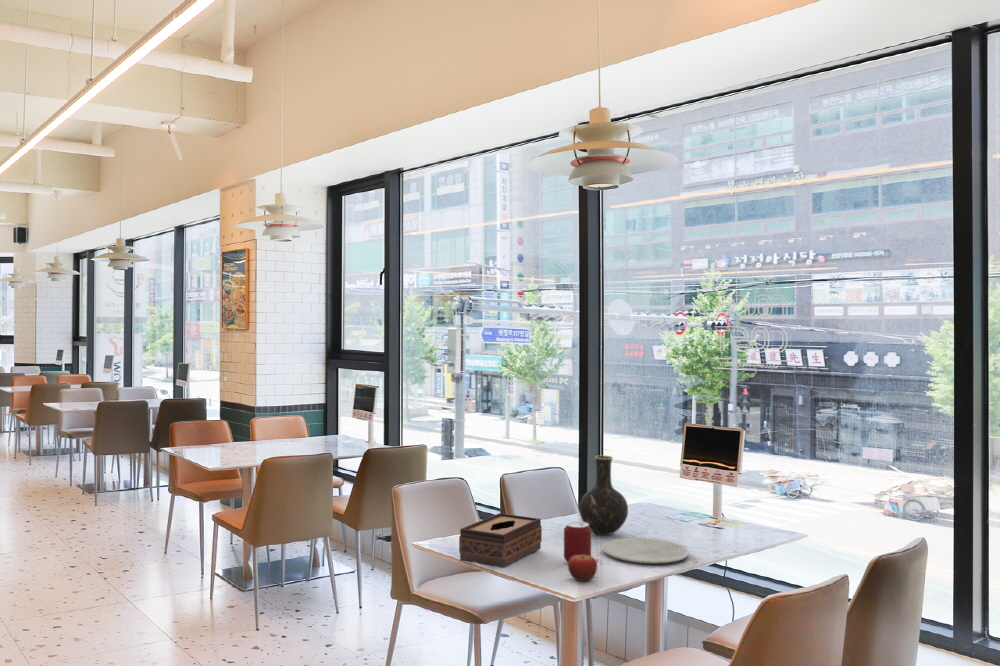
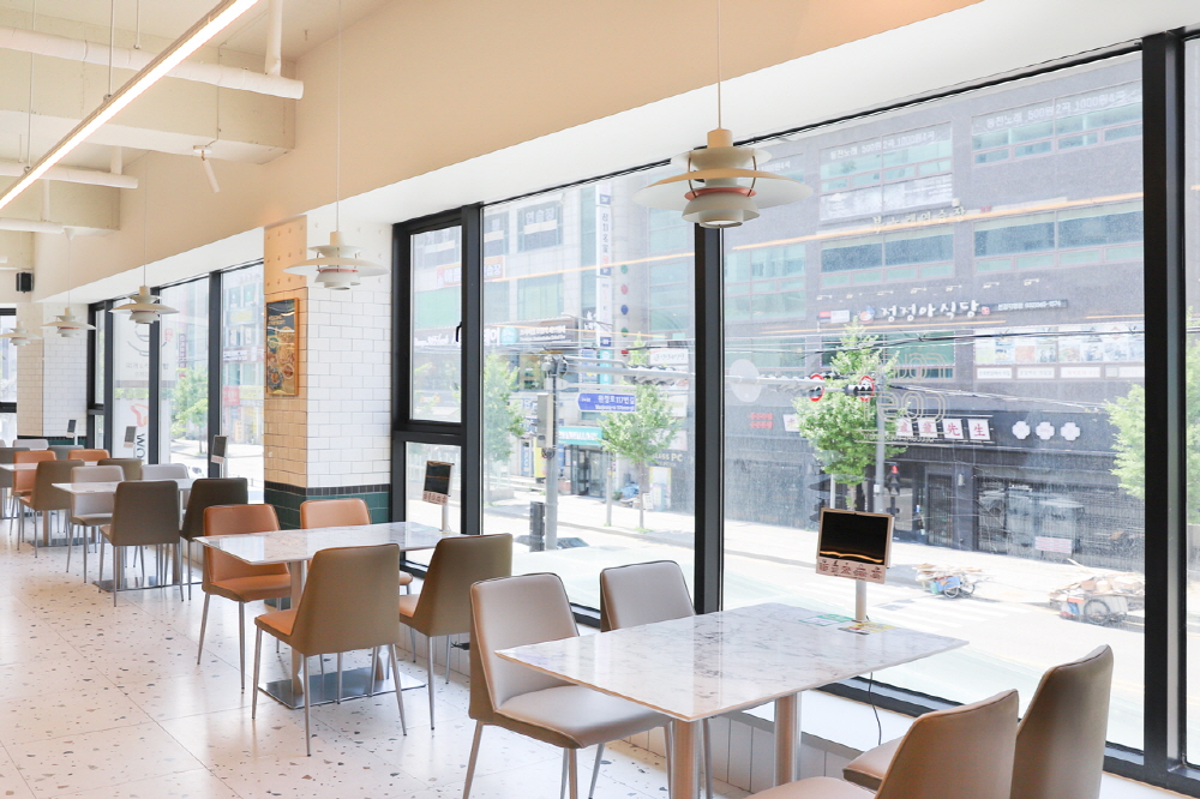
- can [563,521,592,565]
- tissue box [458,512,543,569]
- plate [602,537,690,564]
- fruit [567,552,598,582]
- vase [578,455,629,536]
